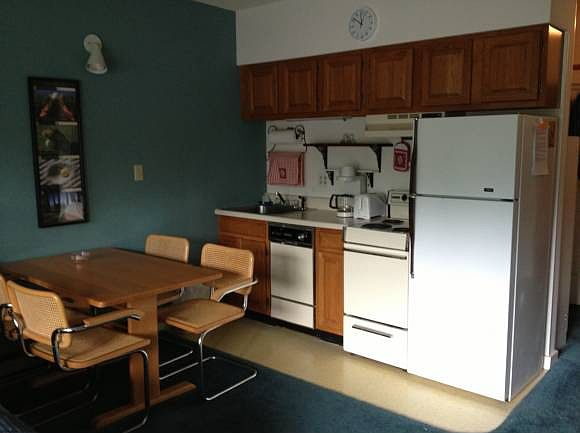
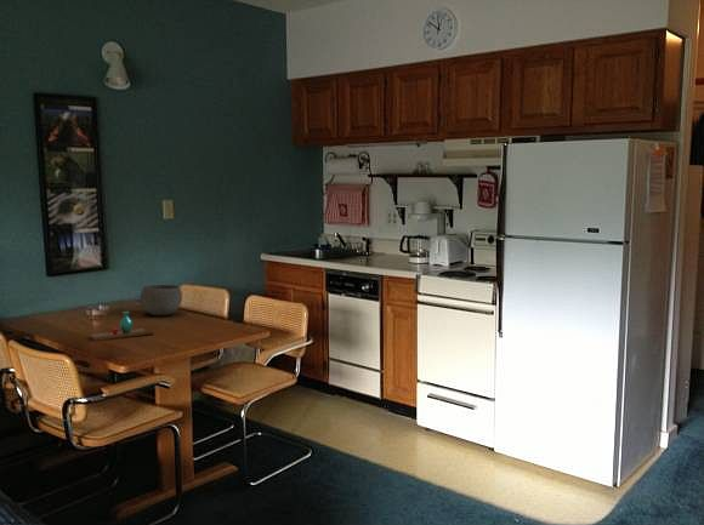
+ vase [90,310,155,342]
+ bowl [138,284,183,316]
